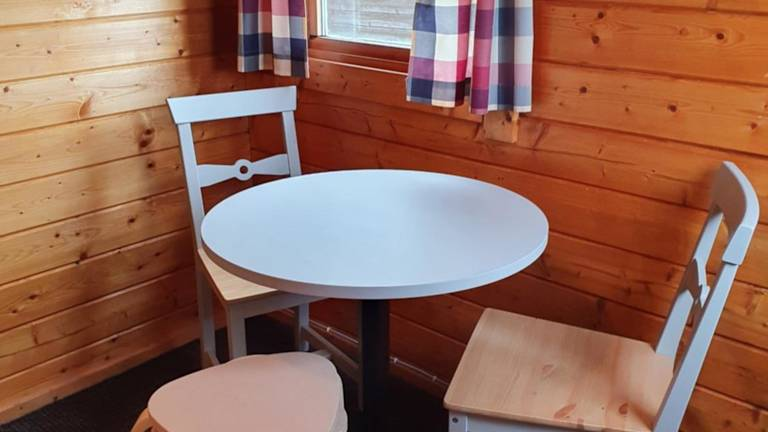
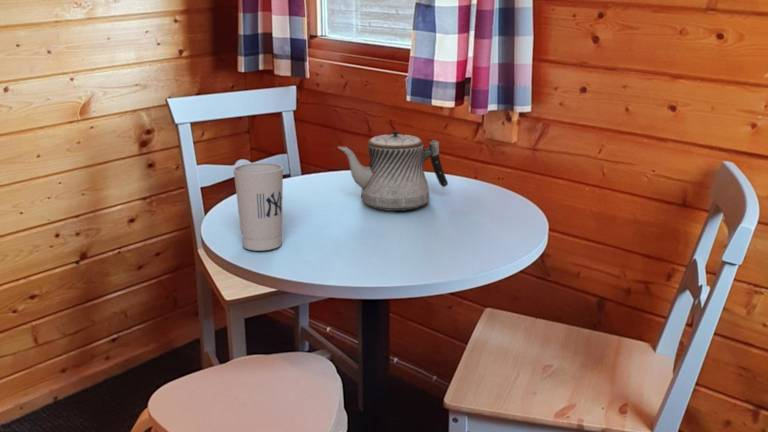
+ teapot [336,130,449,212]
+ cup [232,162,284,252]
